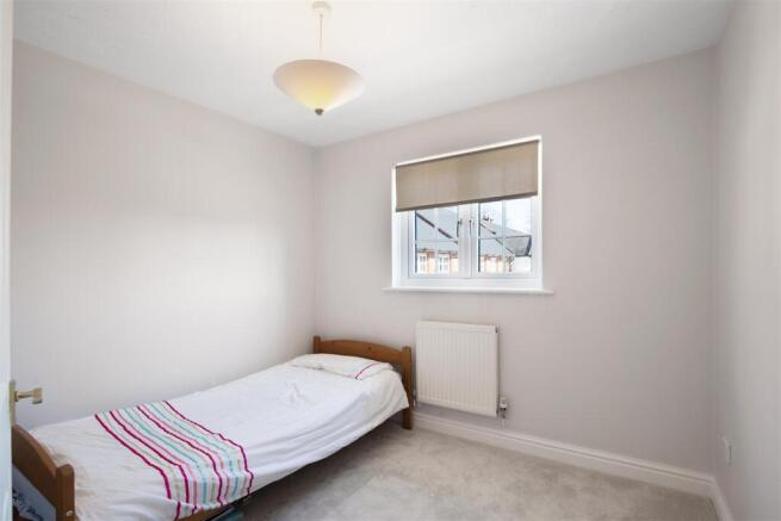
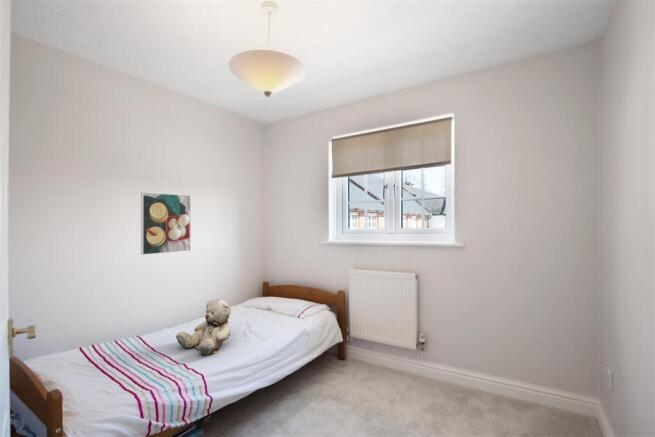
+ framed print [140,191,192,256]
+ teddy bear [175,298,232,357]
